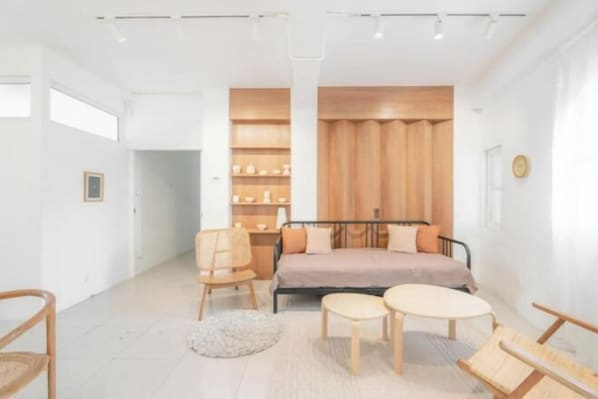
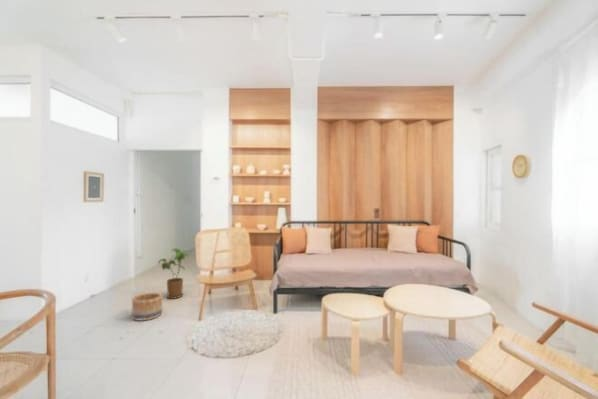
+ basket [131,291,164,322]
+ house plant [157,247,190,300]
